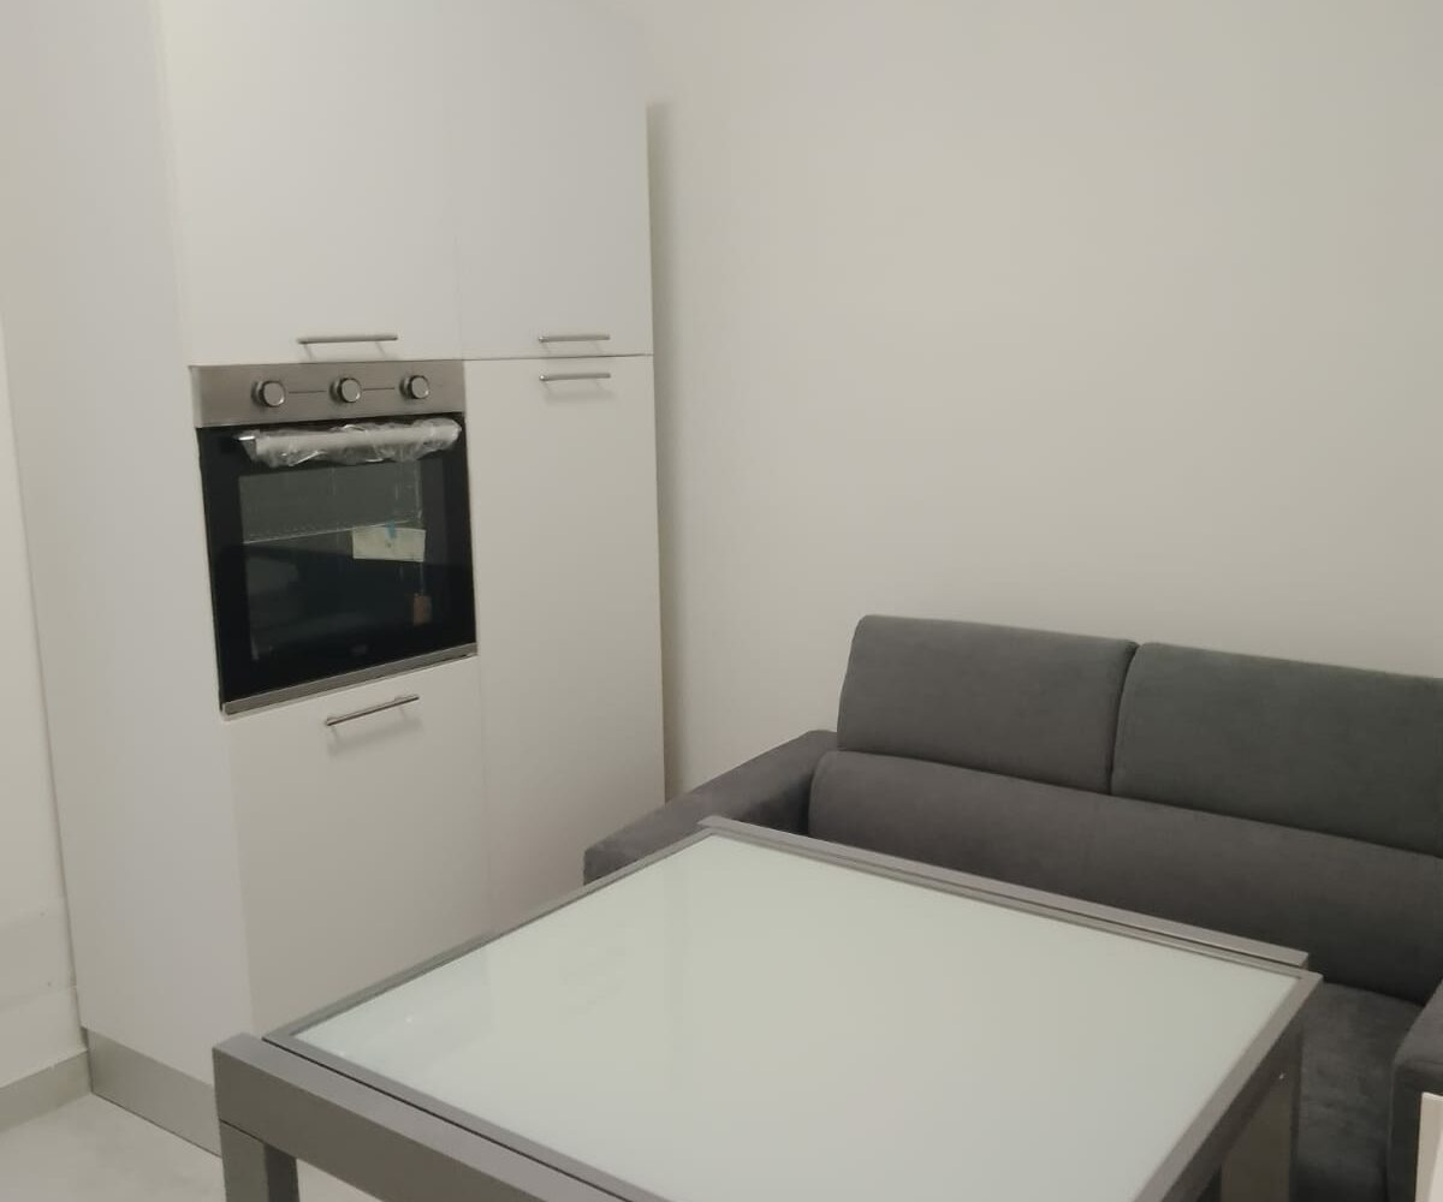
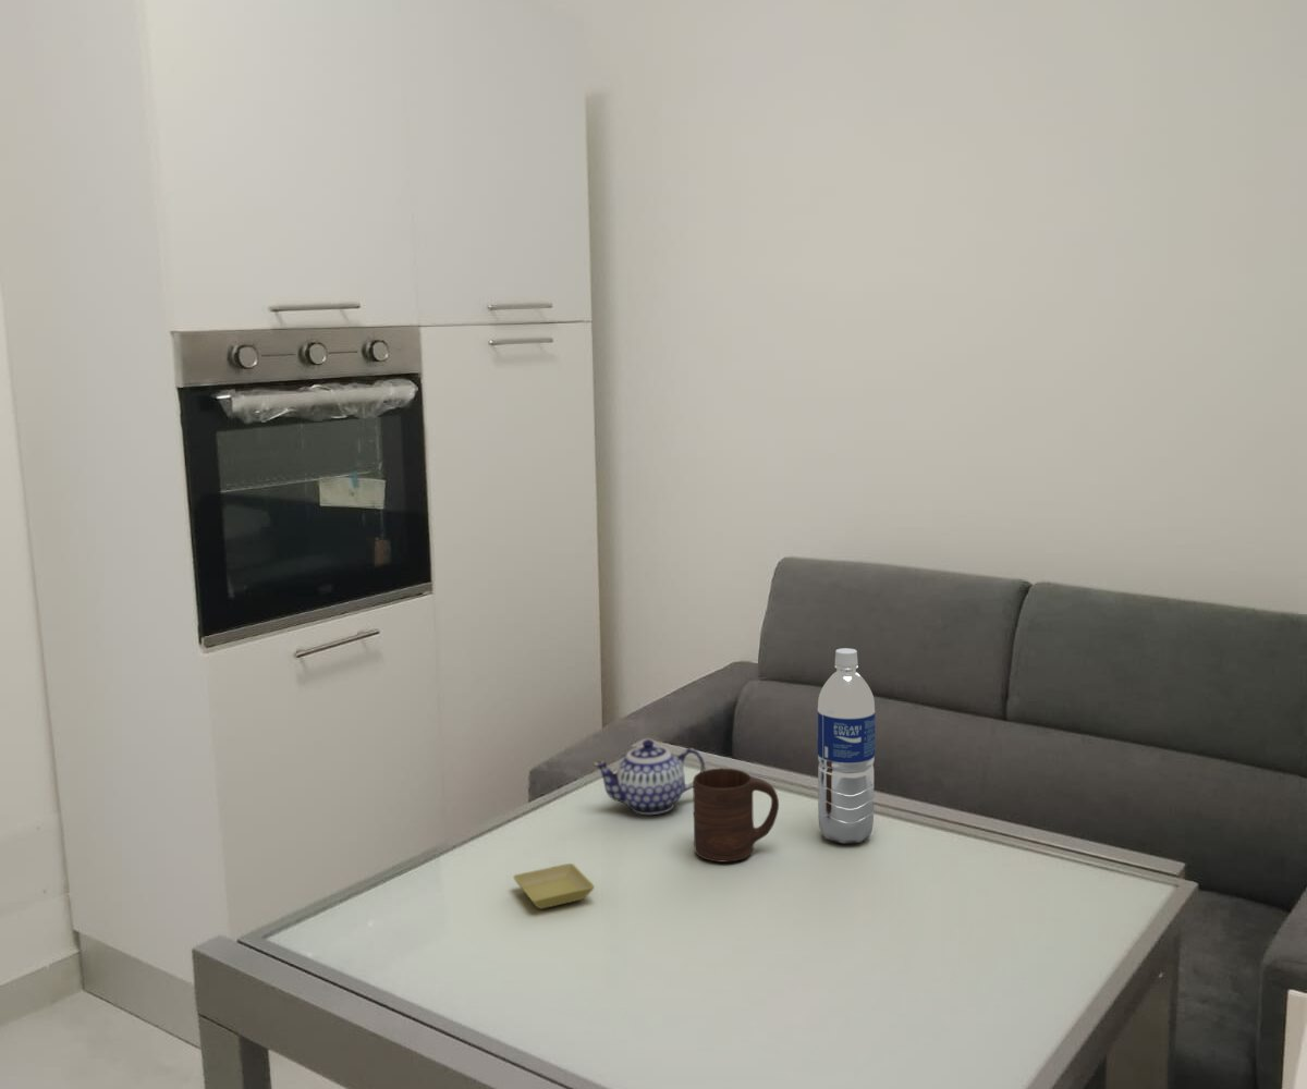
+ teapot [593,738,706,816]
+ saucer [512,862,596,910]
+ cup [692,768,780,864]
+ water bottle [817,647,876,845]
